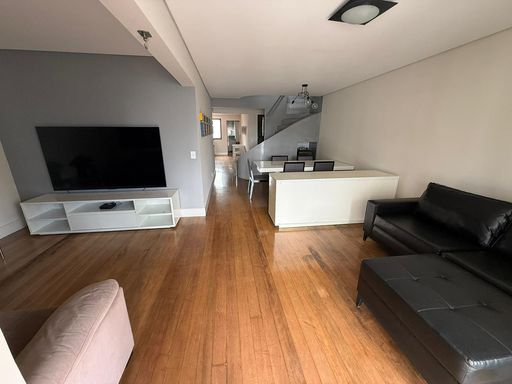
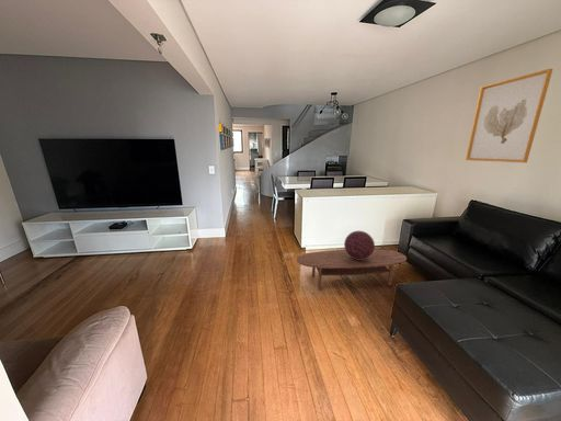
+ wall art [465,68,553,163]
+ decorative globe [343,230,376,260]
+ coffee table [296,249,408,291]
